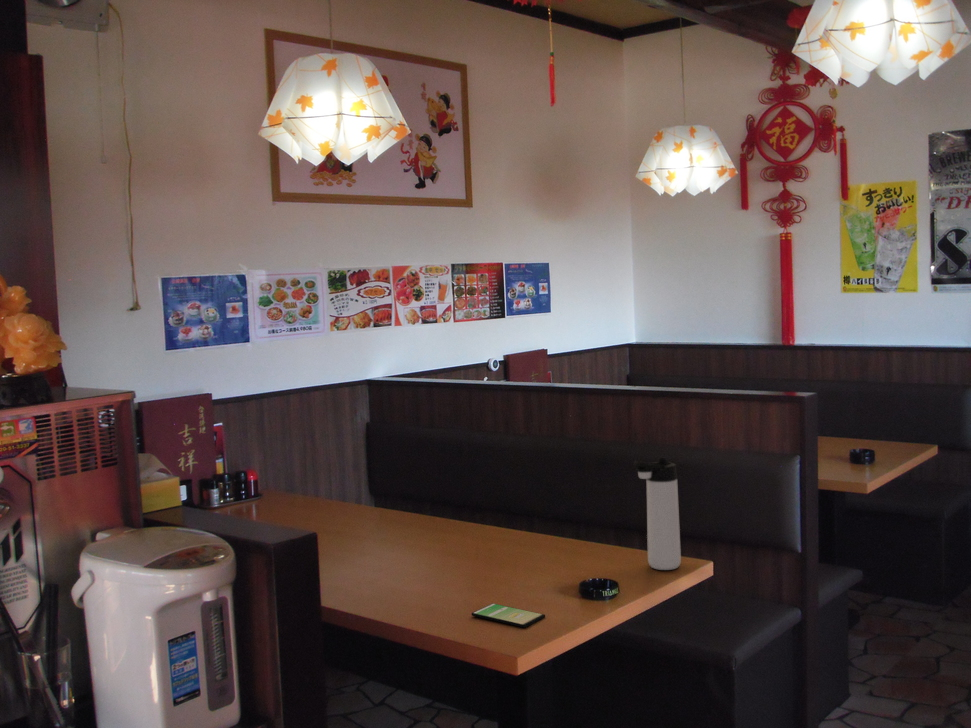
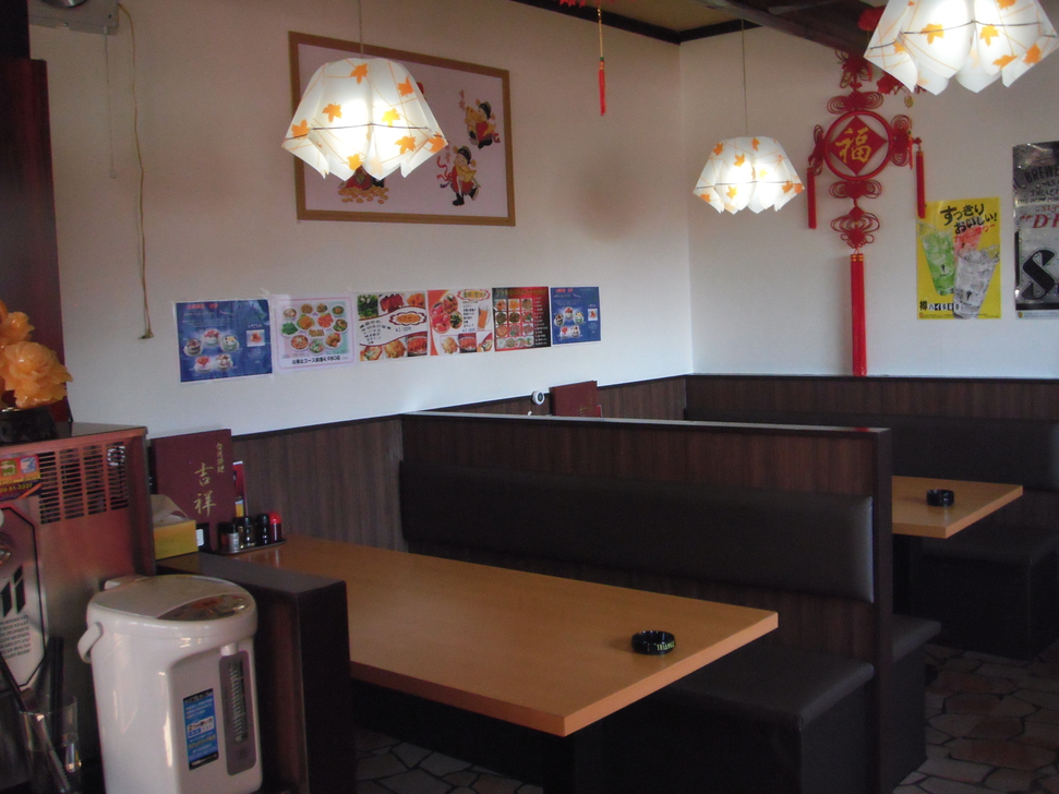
- thermos bottle [633,457,682,571]
- smartphone [471,602,546,629]
